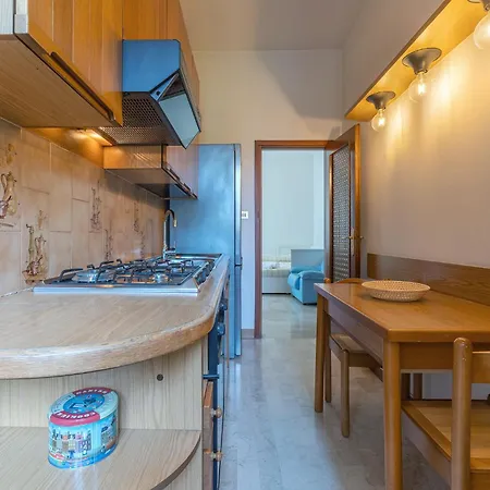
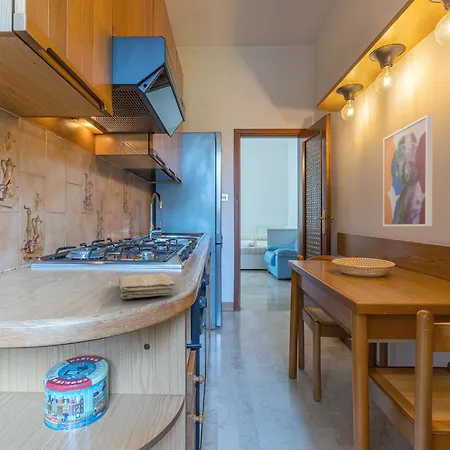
+ wall art [382,114,434,227]
+ washcloth [118,272,176,300]
